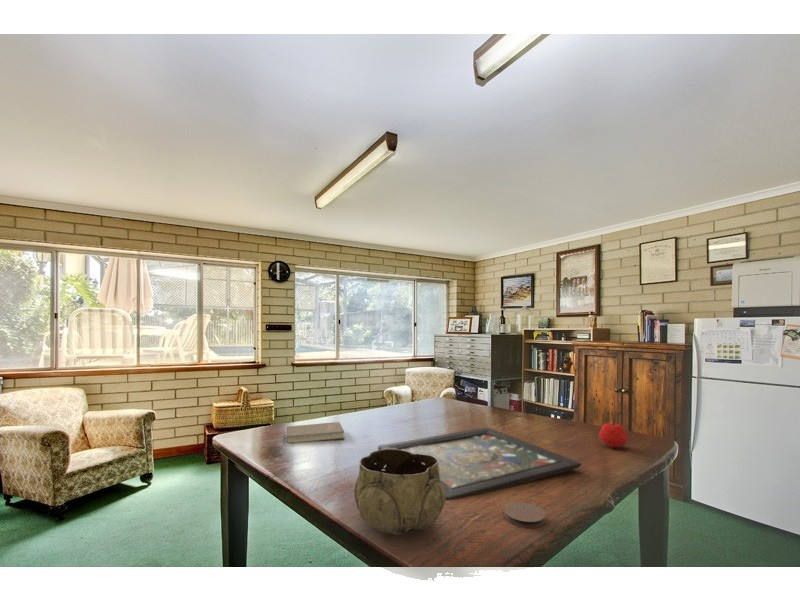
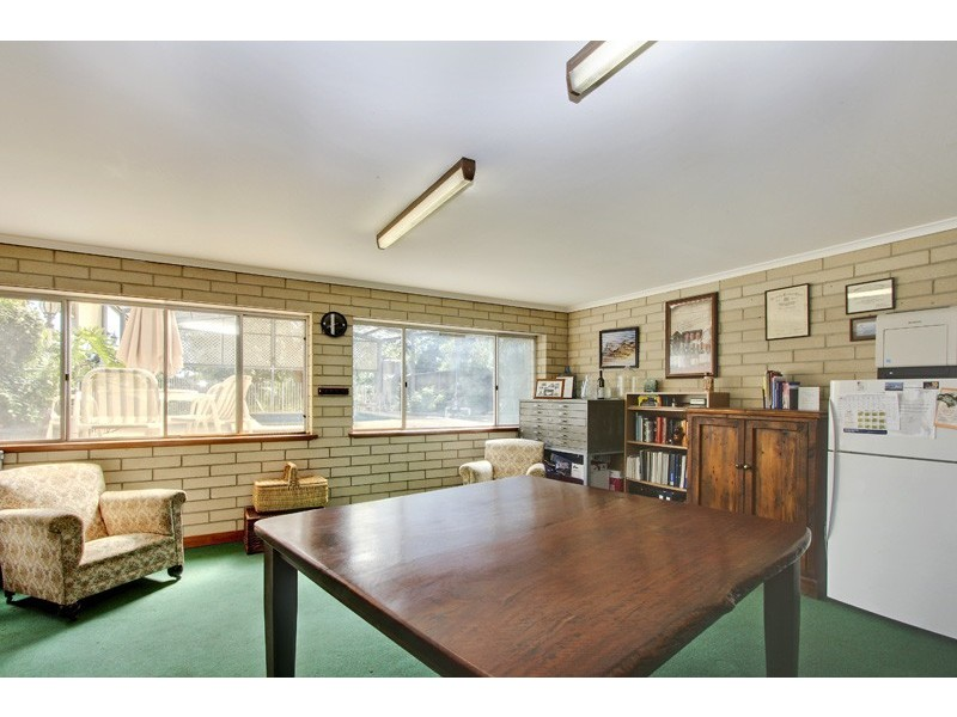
- coaster [503,501,546,529]
- board game [377,427,582,501]
- book [285,421,346,444]
- apple [598,421,629,449]
- decorative bowl [353,449,446,536]
